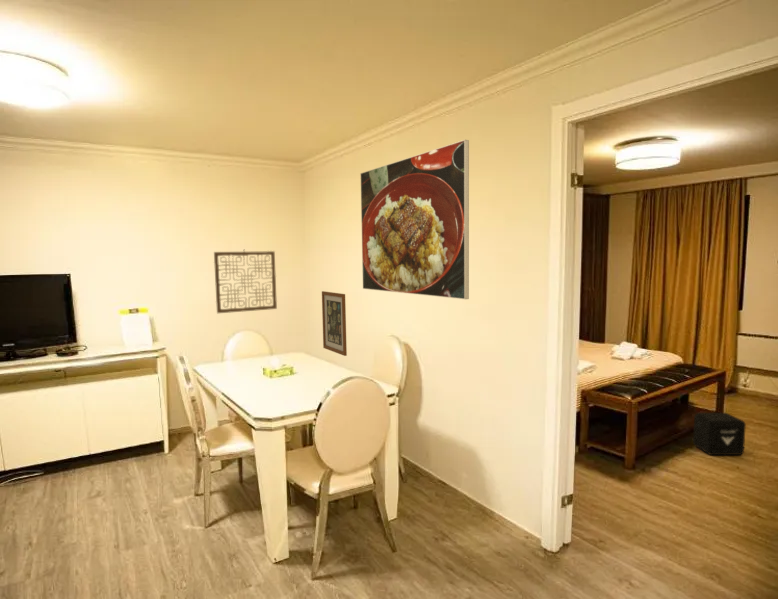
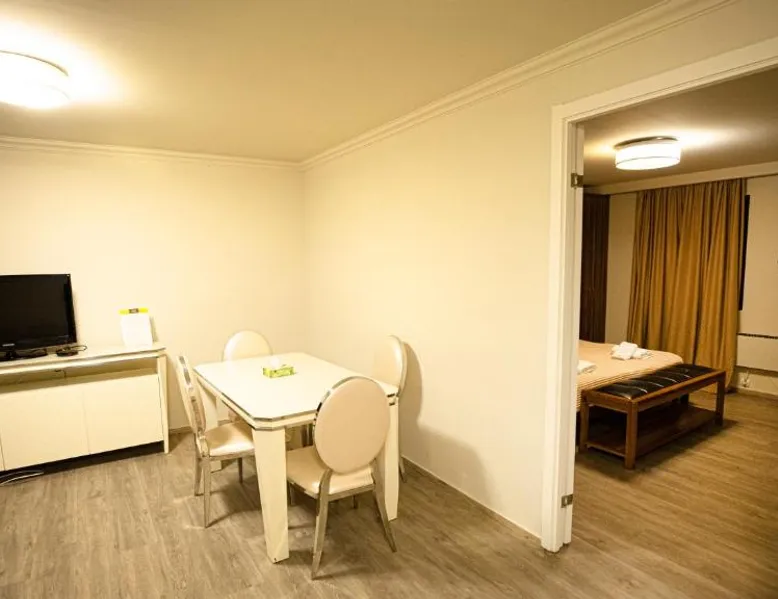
- wall art [321,290,348,357]
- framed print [359,139,470,300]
- air purifier [692,412,747,456]
- wall art [213,249,278,314]
